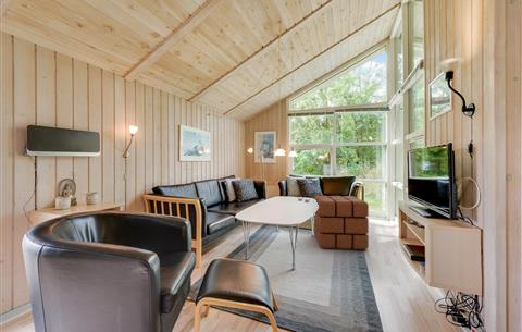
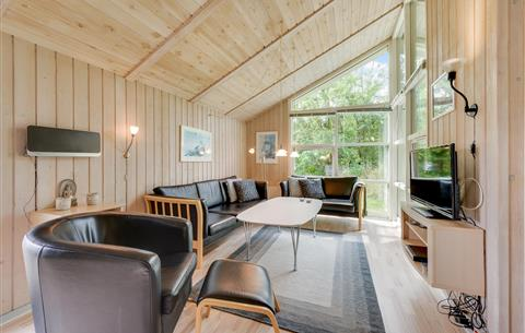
- pouf [313,195,370,250]
